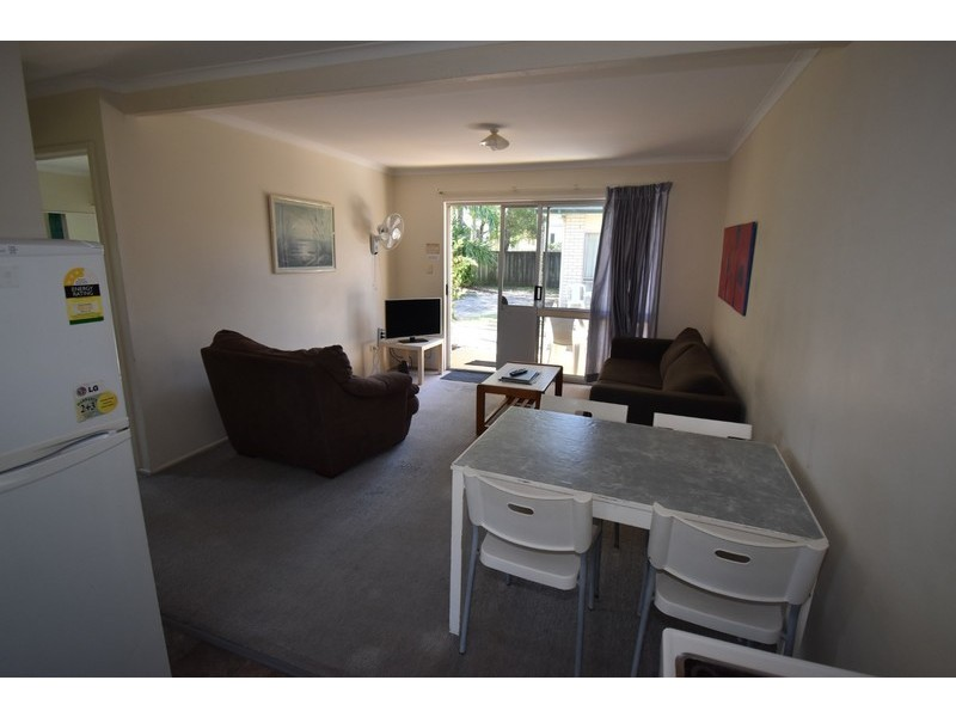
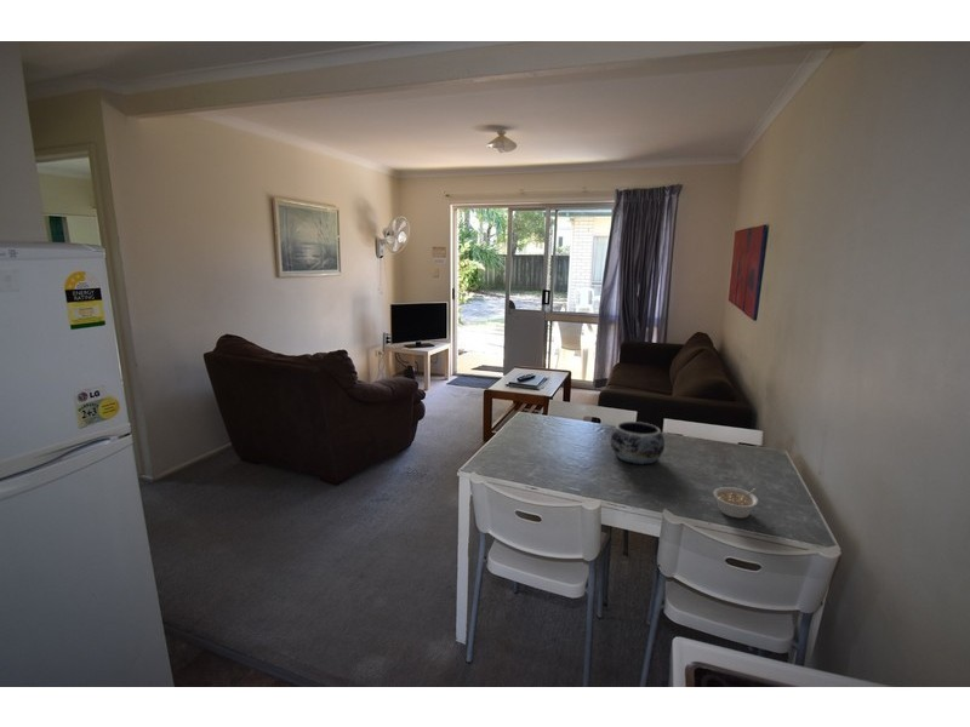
+ legume [713,486,760,520]
+ decorative bowl [610,420,666,465]
